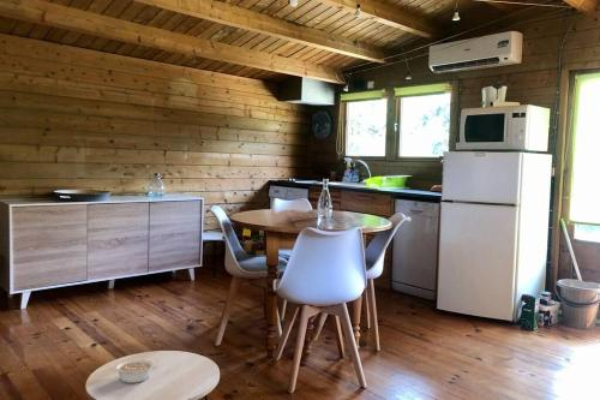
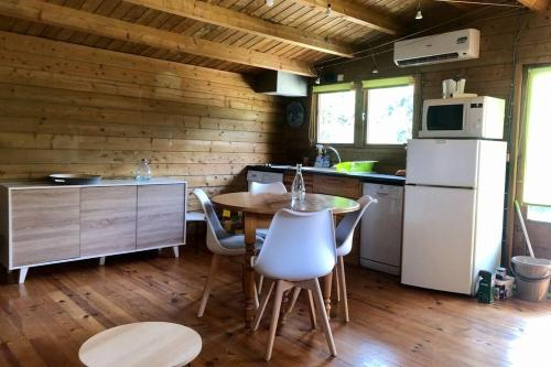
- legume [114,358,157,384]
